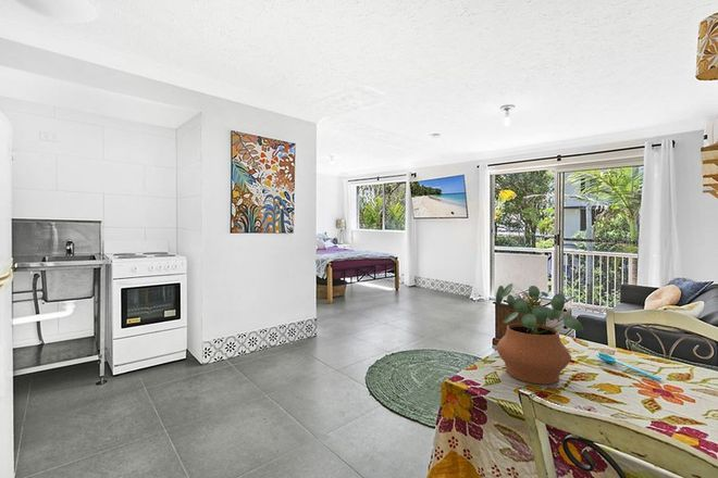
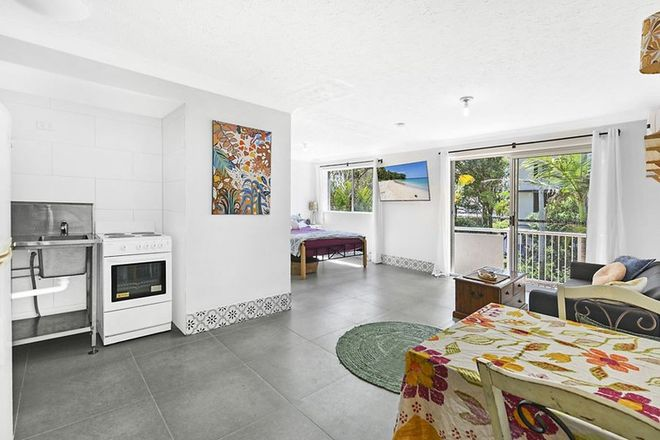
- spoon [596,352,663,381]
- potted plant [495,282,584,386]
